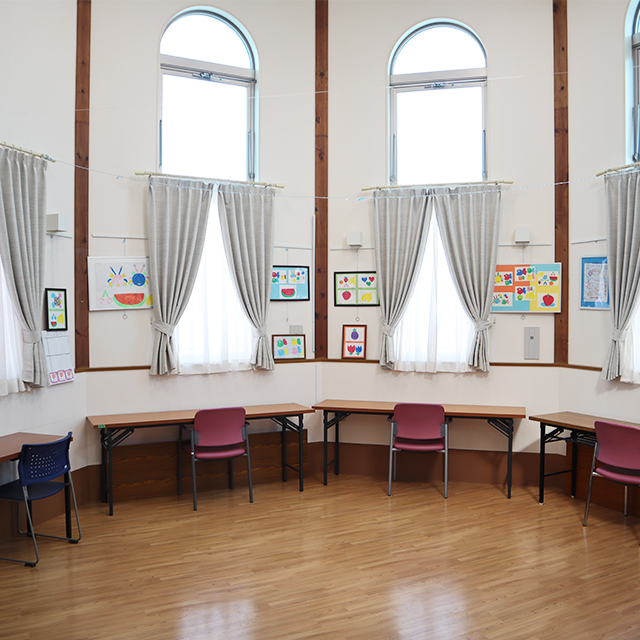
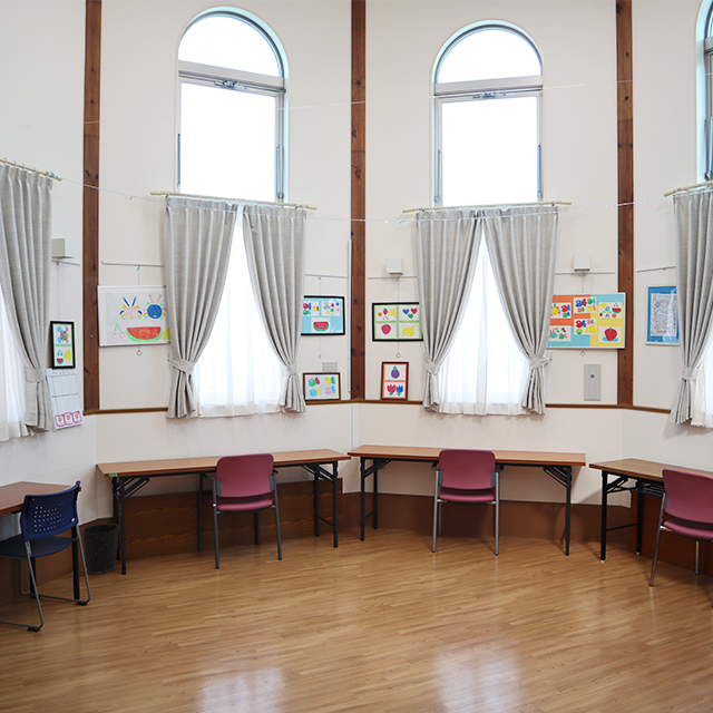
+ wastebasket [80,522,120,575]
